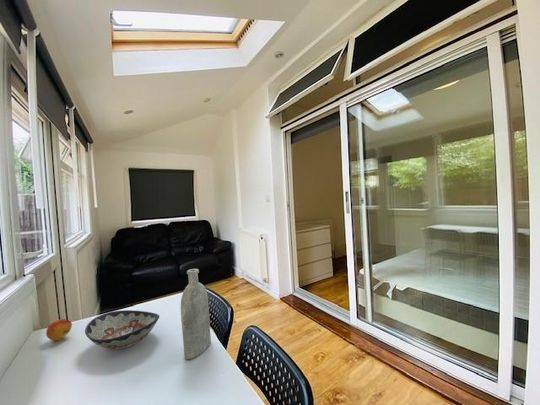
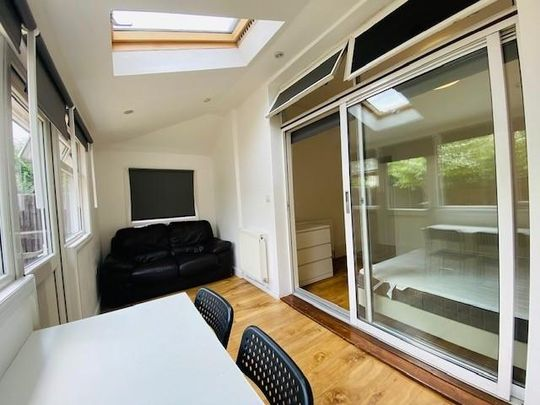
- decorative bowl [84,309,161,350]
- bottle [180,268,212,360]
- fruit [45,318,73,342]
